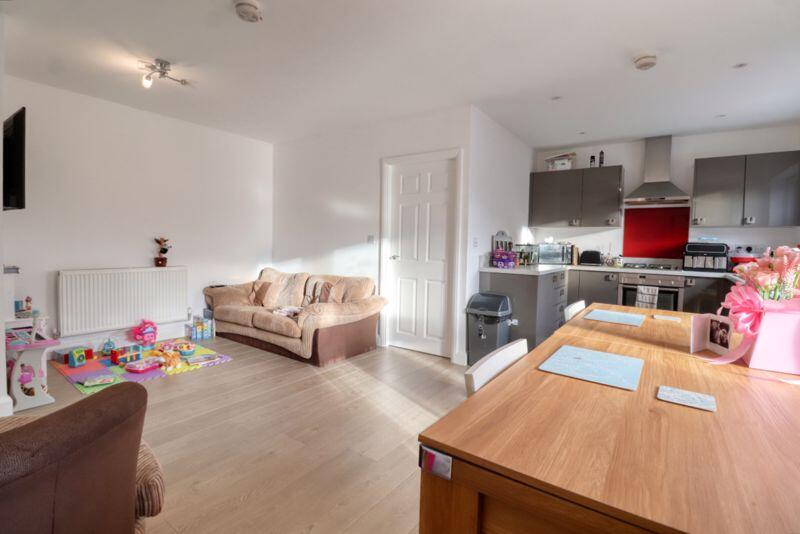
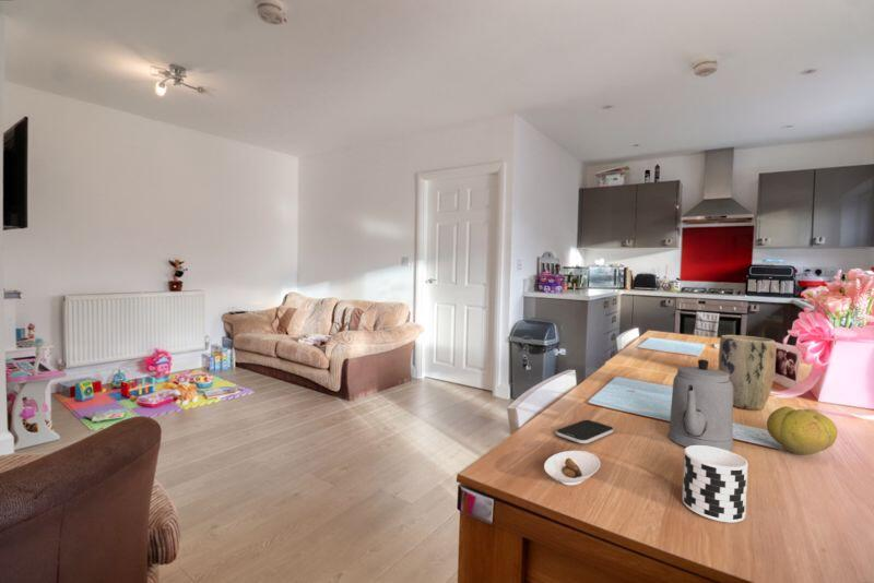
+ smartphone [554,419,615,444]
+ cup [682,445,749,523]
+ fruit [766,405,839,456]
+ teapot [668,358,734,452]
+ saucer [543,450,601,486]
+ plant pot [718,334,777,411]
